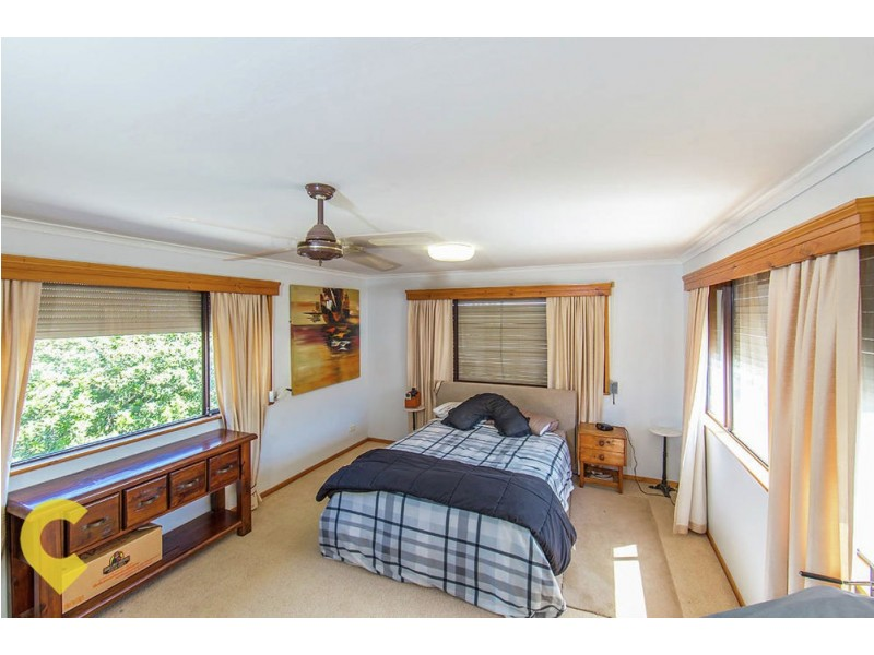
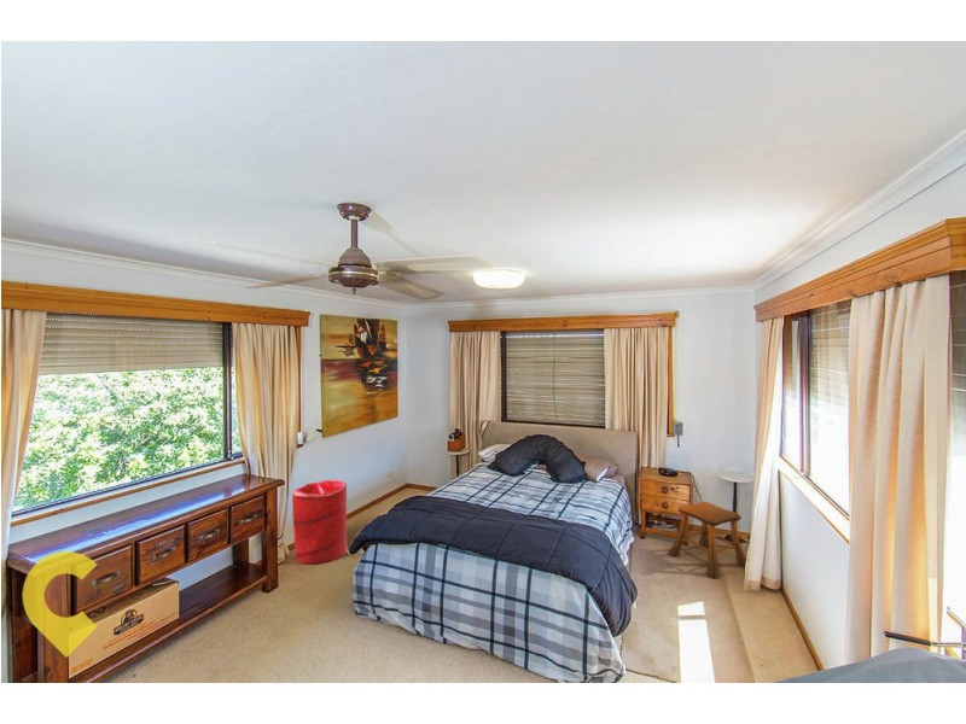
+ stool [668,501,747,580]
+ laundry hamper [291,478,349,566]
